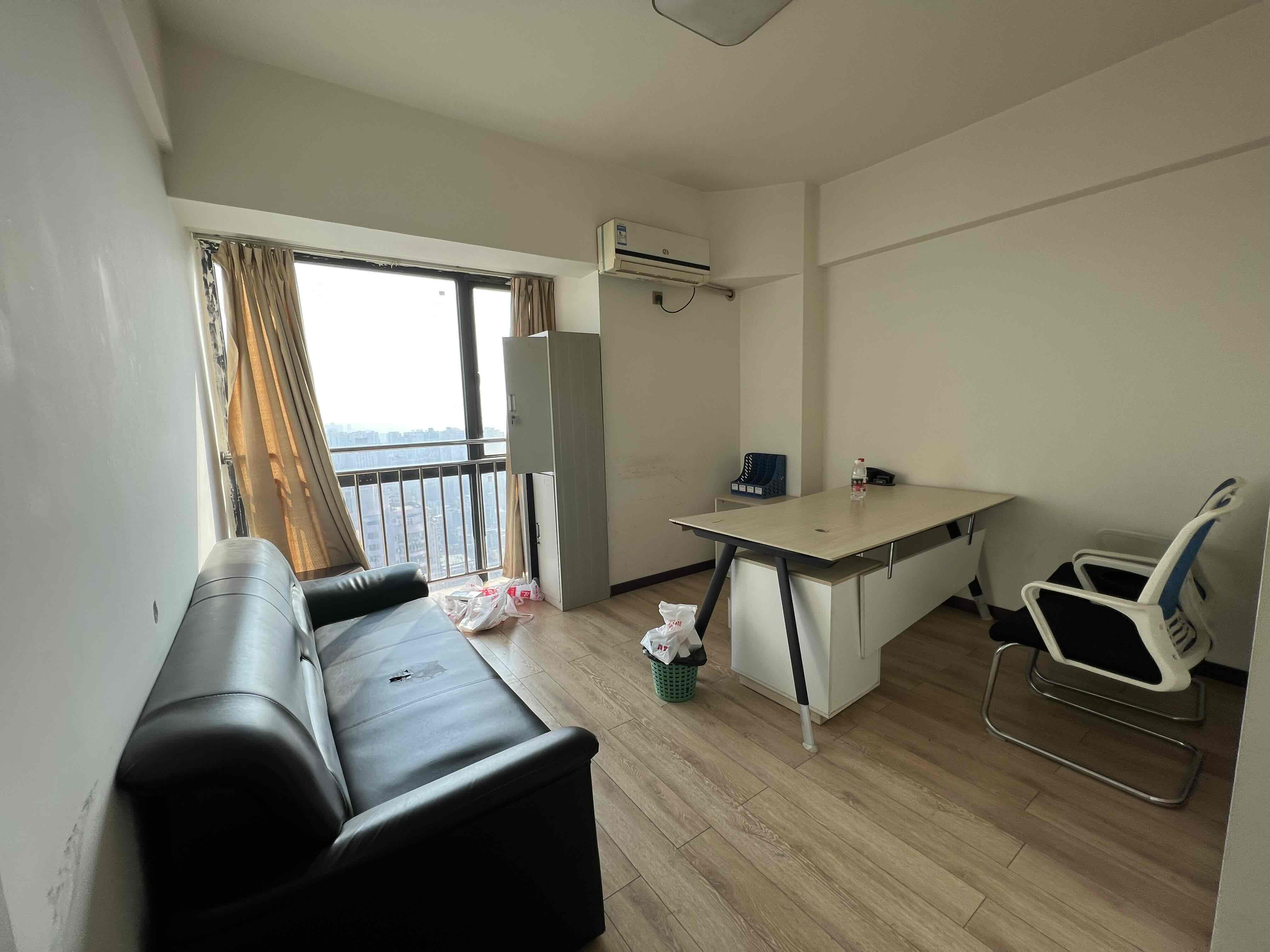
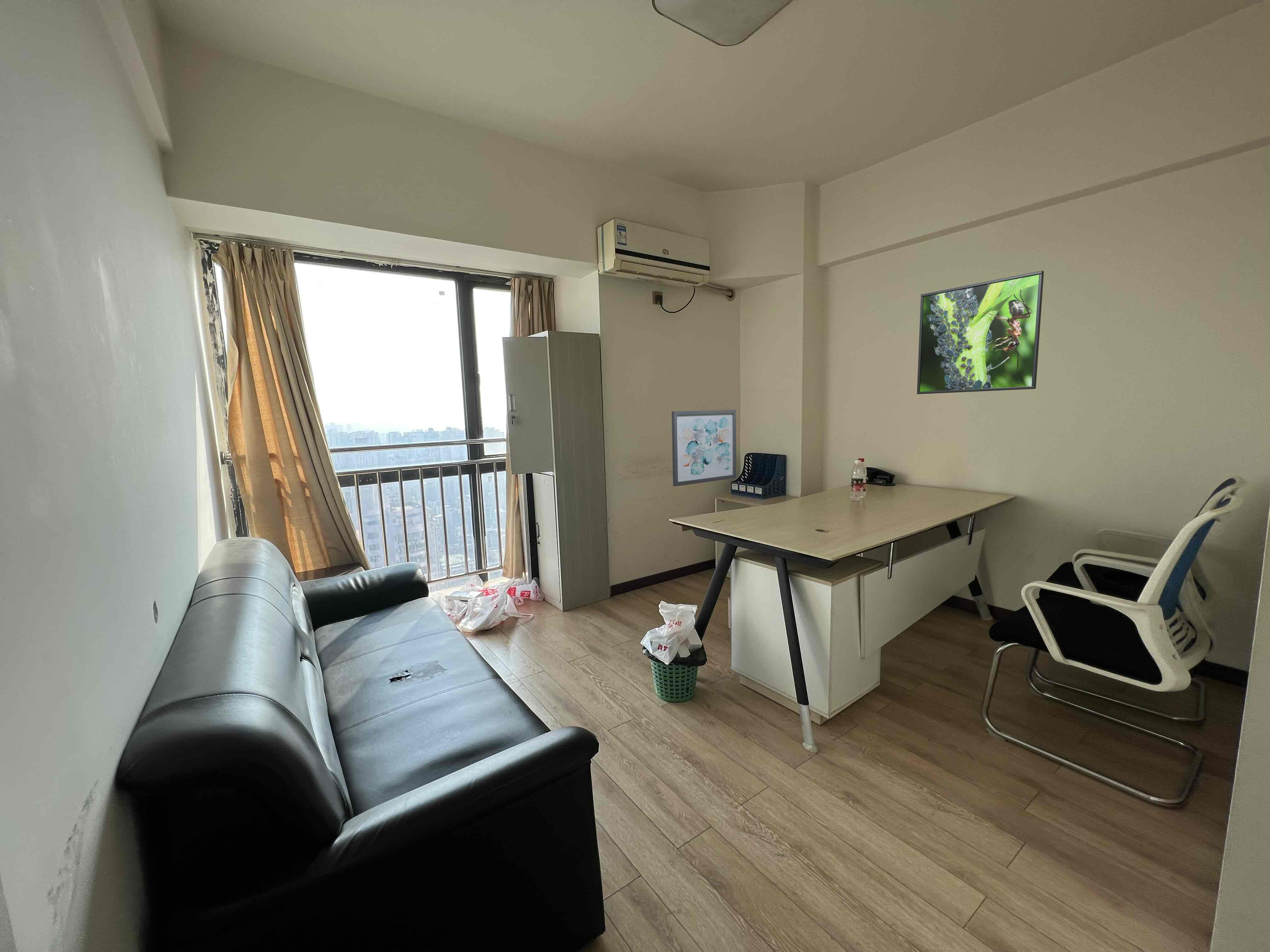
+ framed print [917,270,1044,394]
+ wall art [672,410,736,487]
